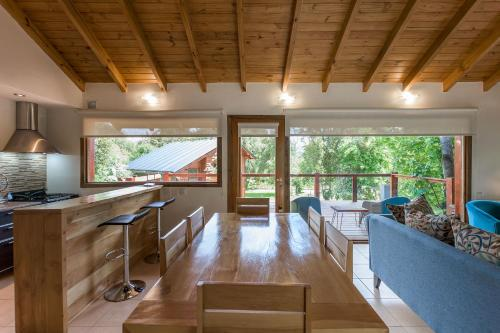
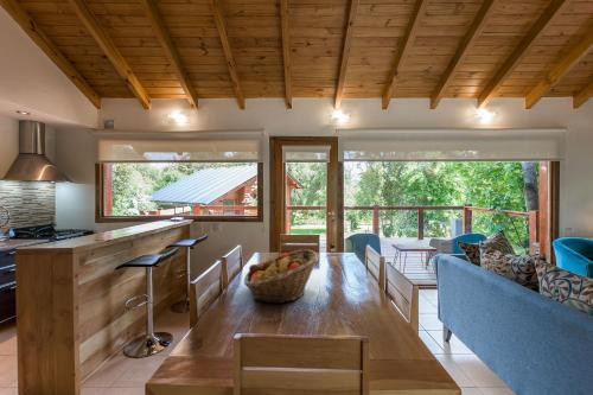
+ fruit basket [243,248,321,305]
